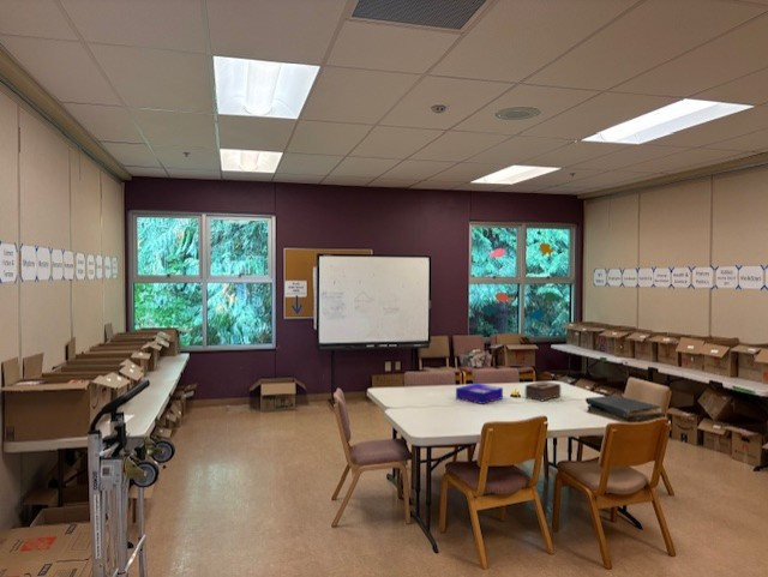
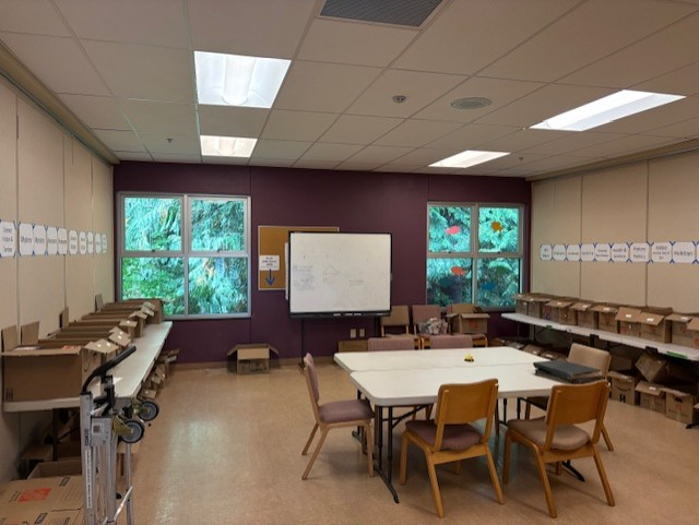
- board game [455,383,504,405]
- tissue box [524,380,562,402]
